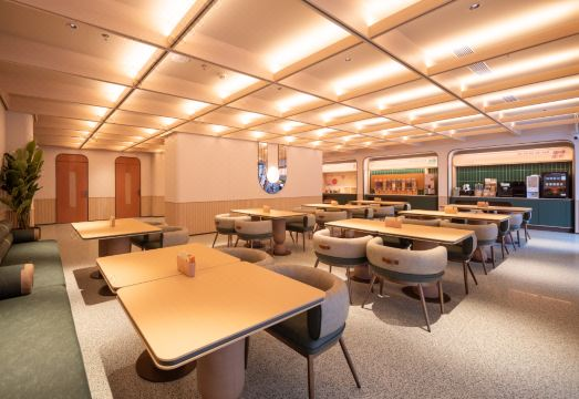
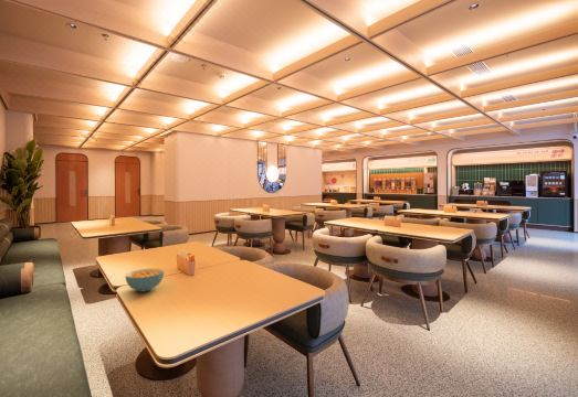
+ cereal bowl [124,268,165,292]
